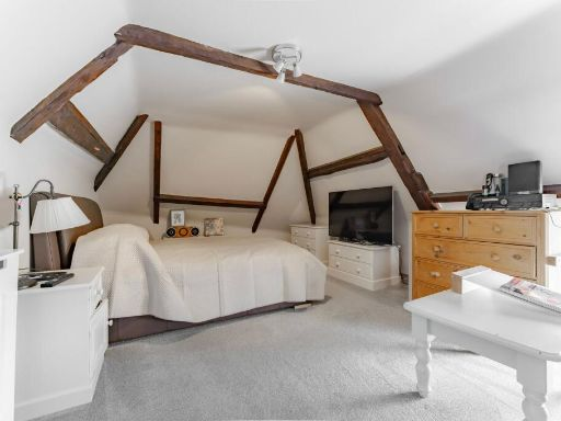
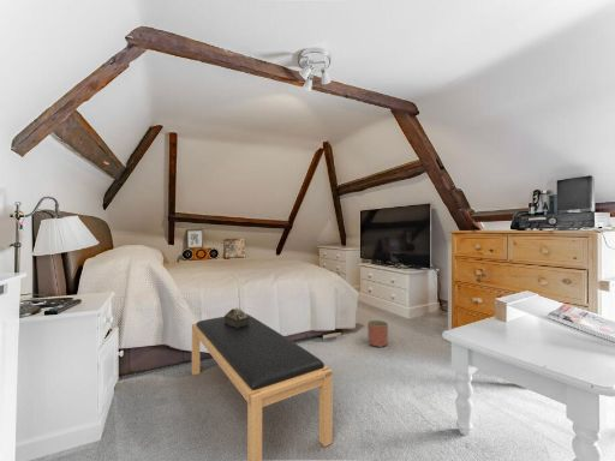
+ bench [191,312,334,461]
+ decorative box [223,307,249,328]
+ planter [366,319,389,348]
